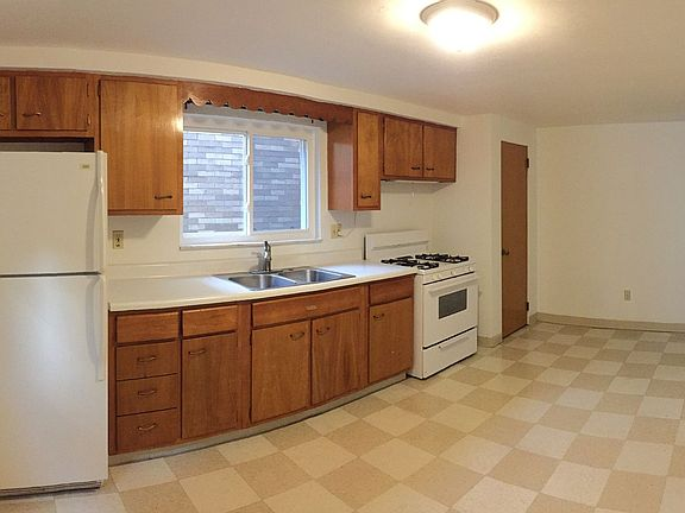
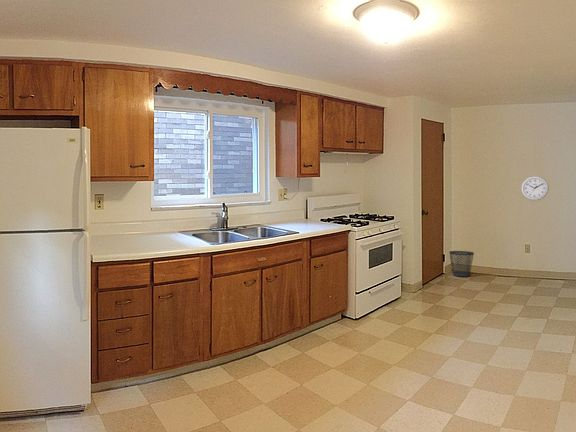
+ wastebasket [448,250,475,278]
+ wall clock [520,175,550,201]
